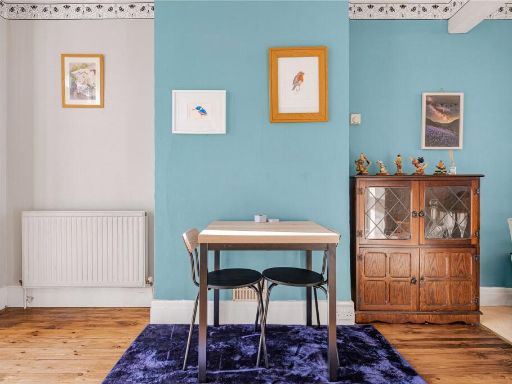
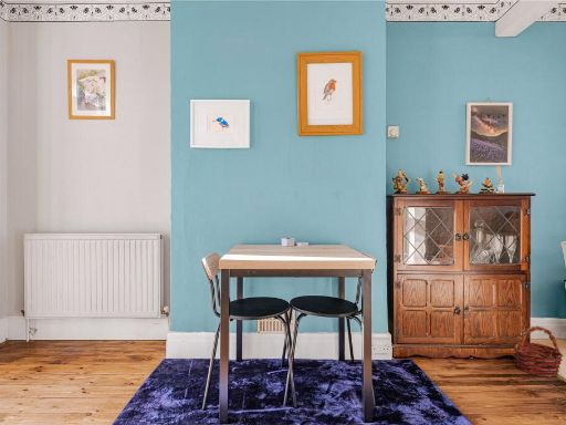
+ basket [512,325,565,377]
